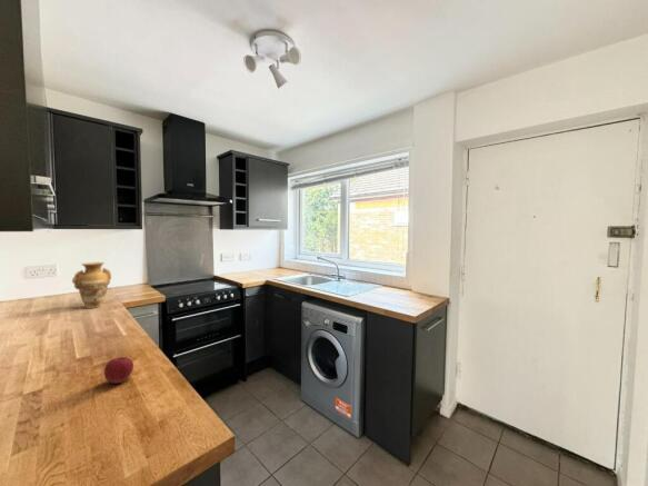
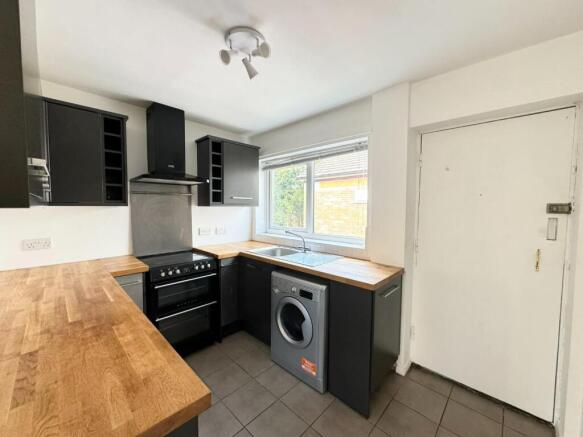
- apple [103,356,134,385]
- vase [71,261,112,309]
